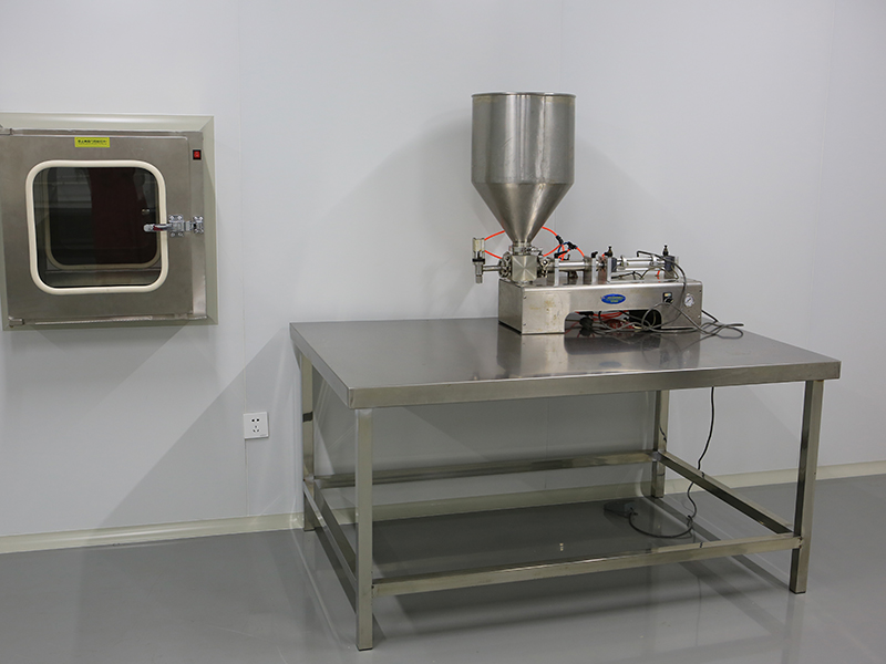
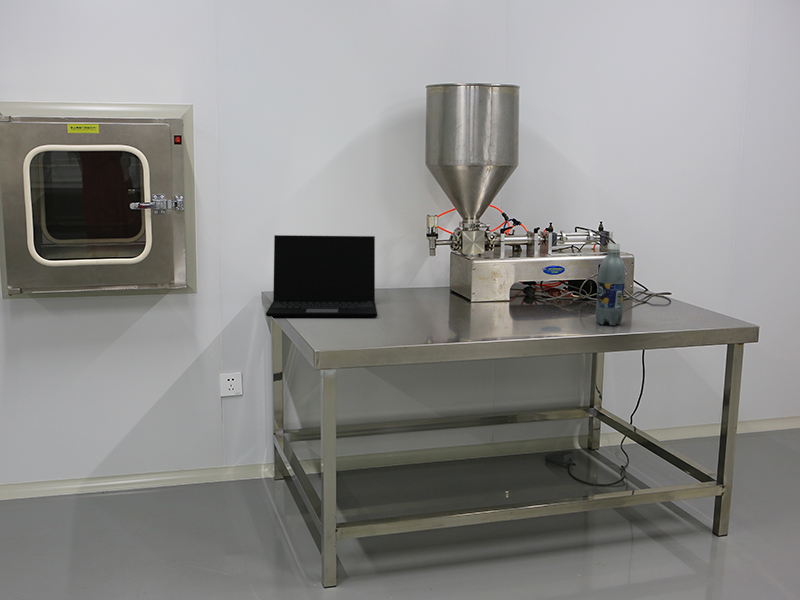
+ plastic bottle [595,242,626,326]
+ laptop [265,234,378,318]
